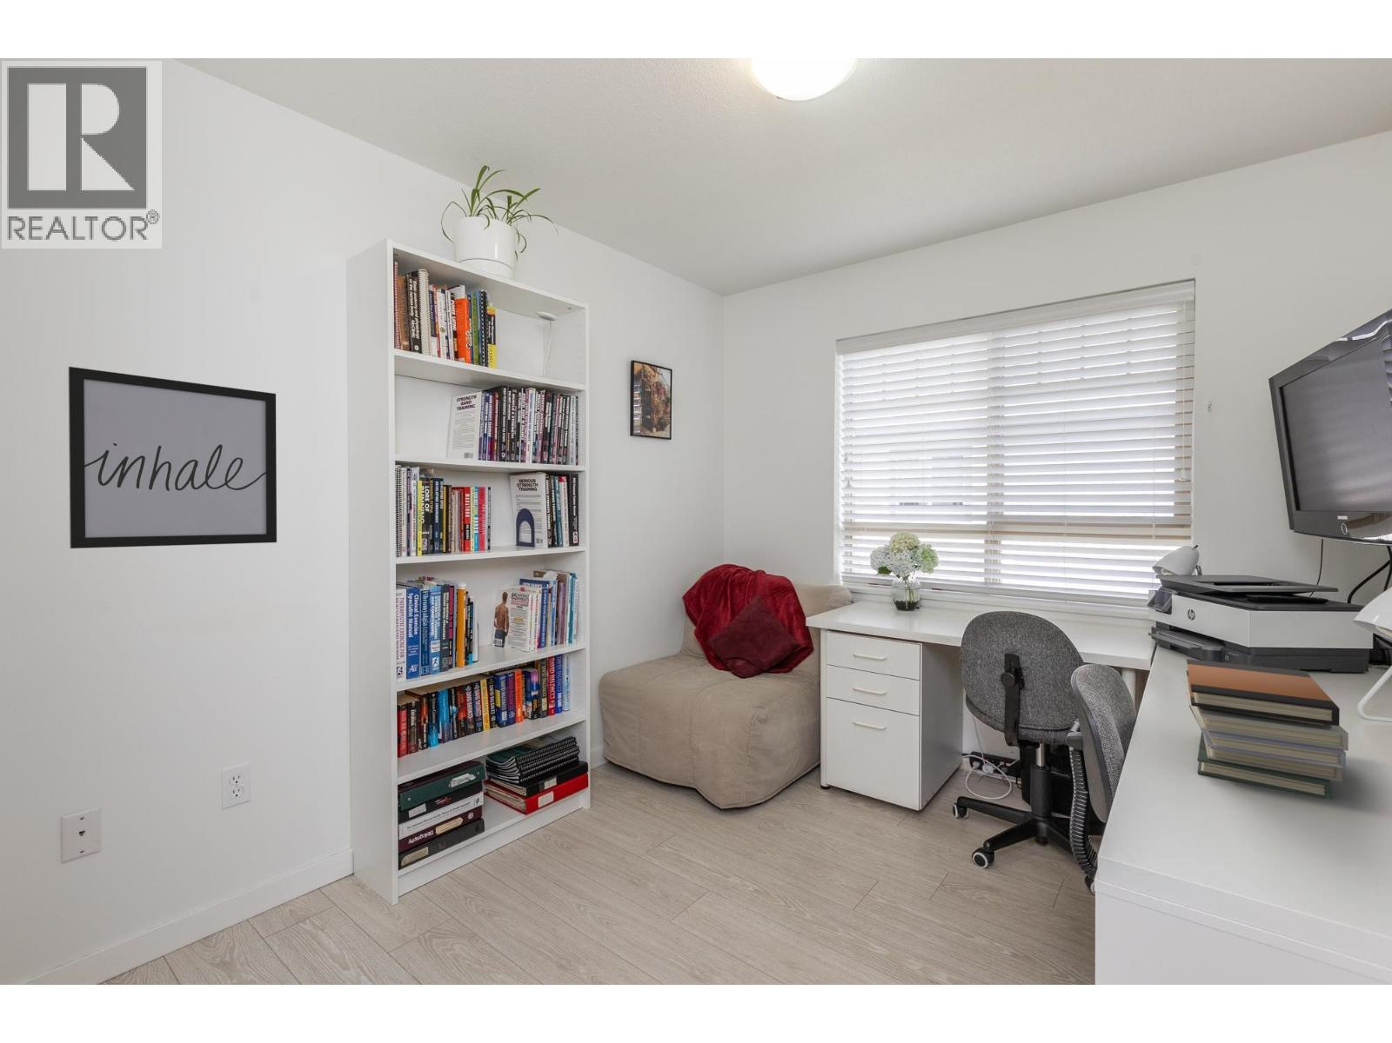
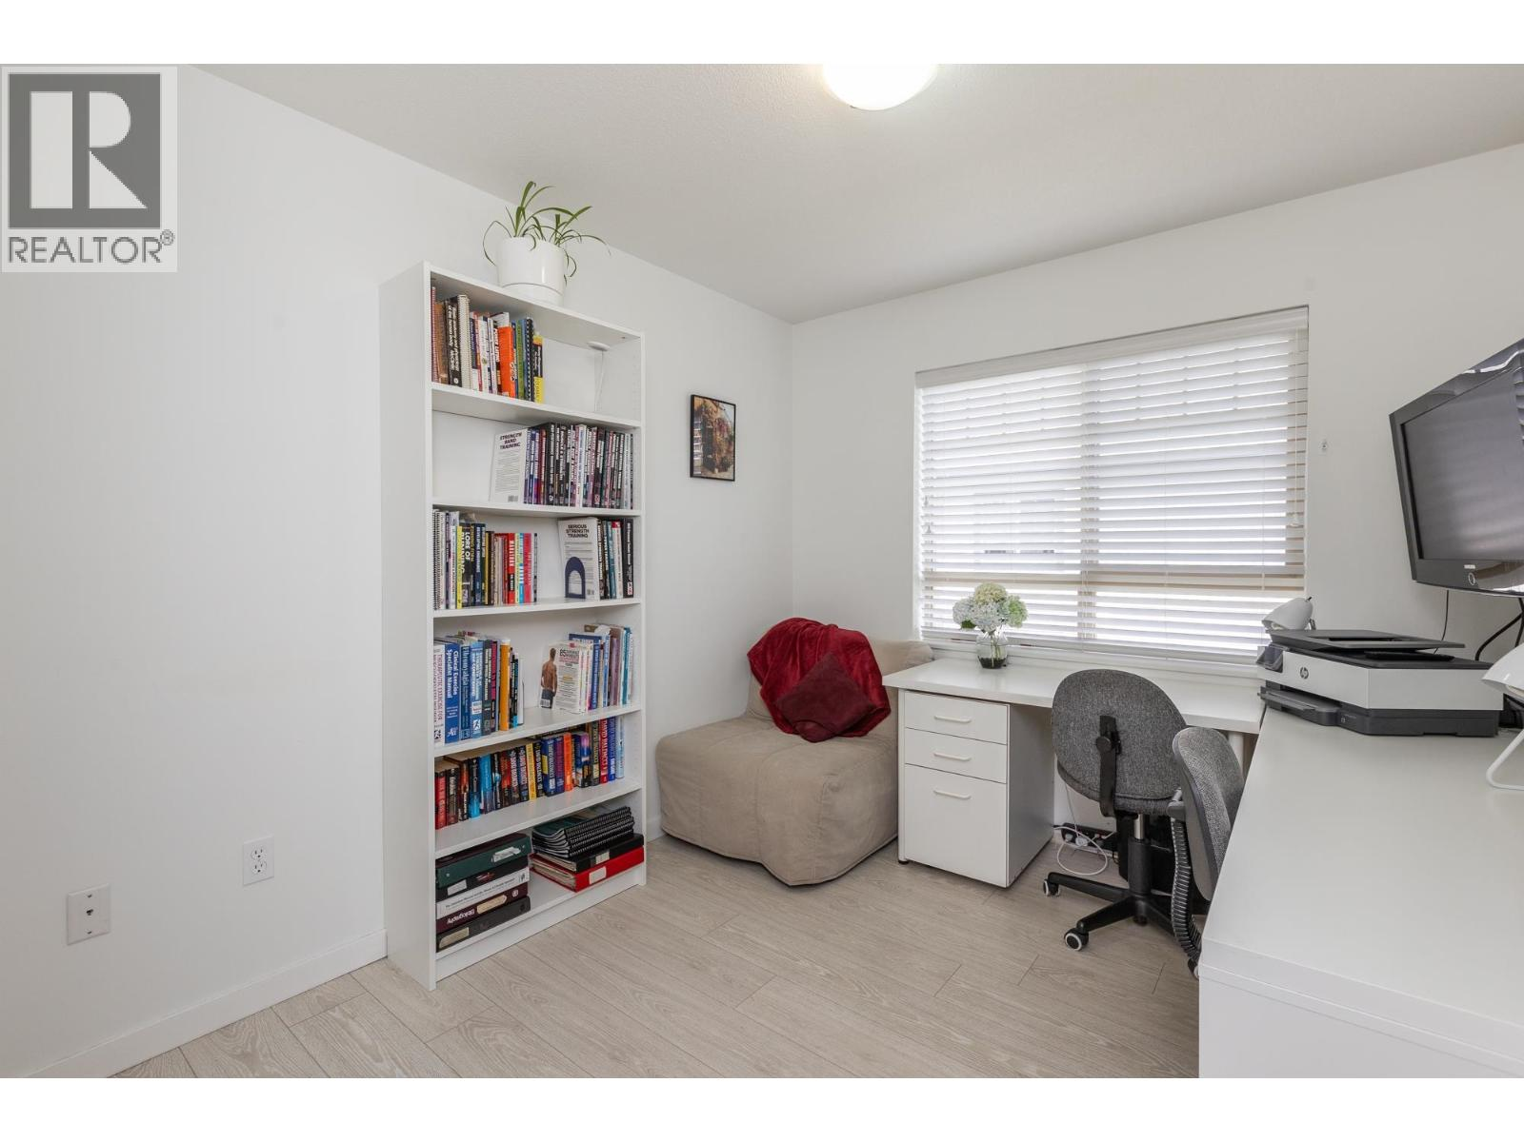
- book stack [1184,658,1349,801]
- wall art [68,366,277,549]
